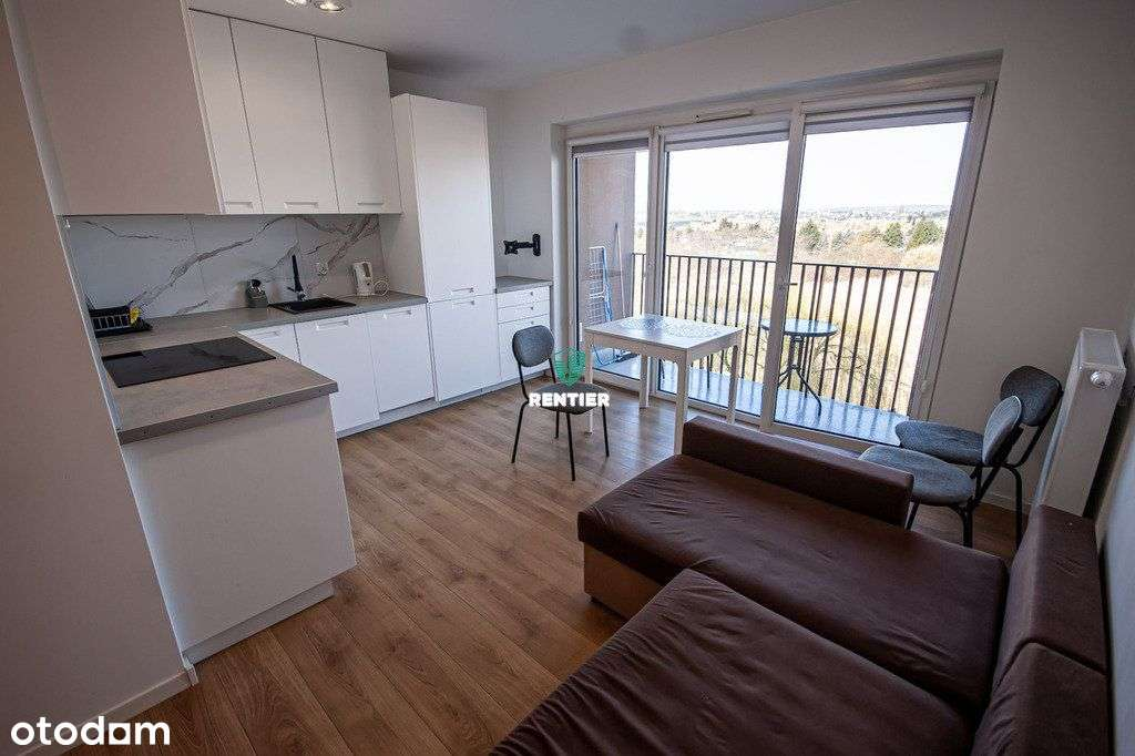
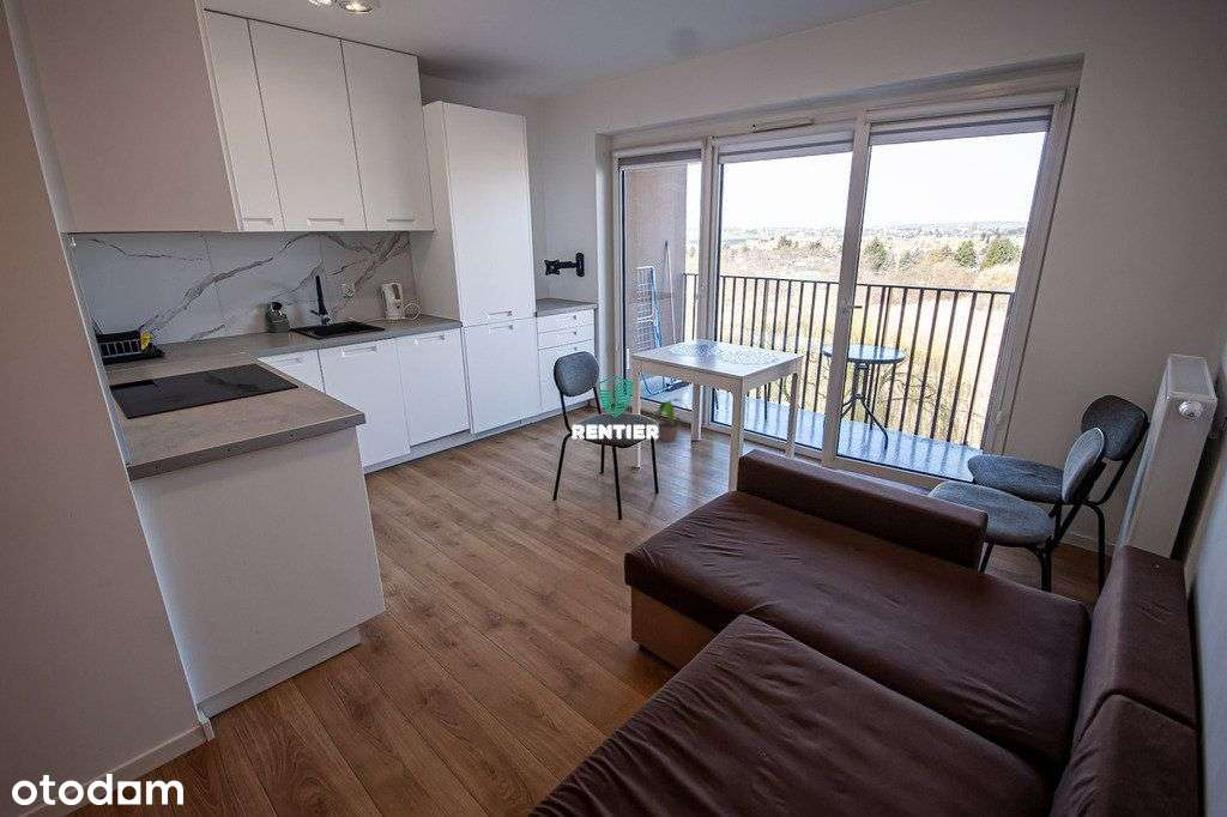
+ potted plant [649,398,690,443]
